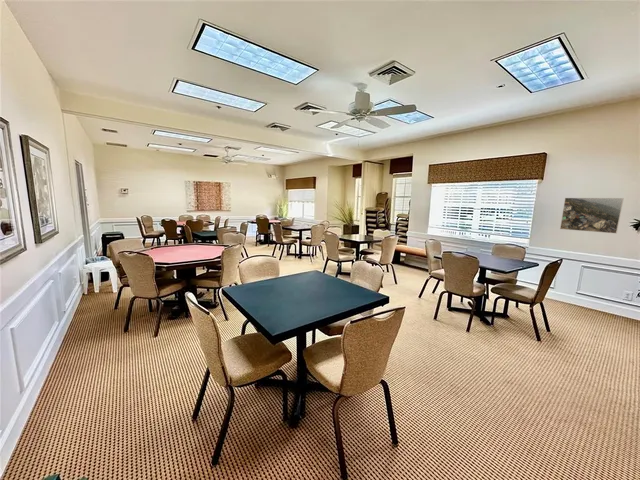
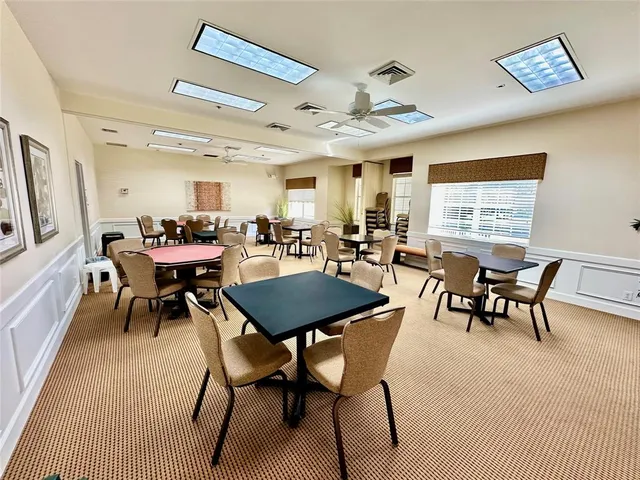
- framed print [559,197,625,234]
